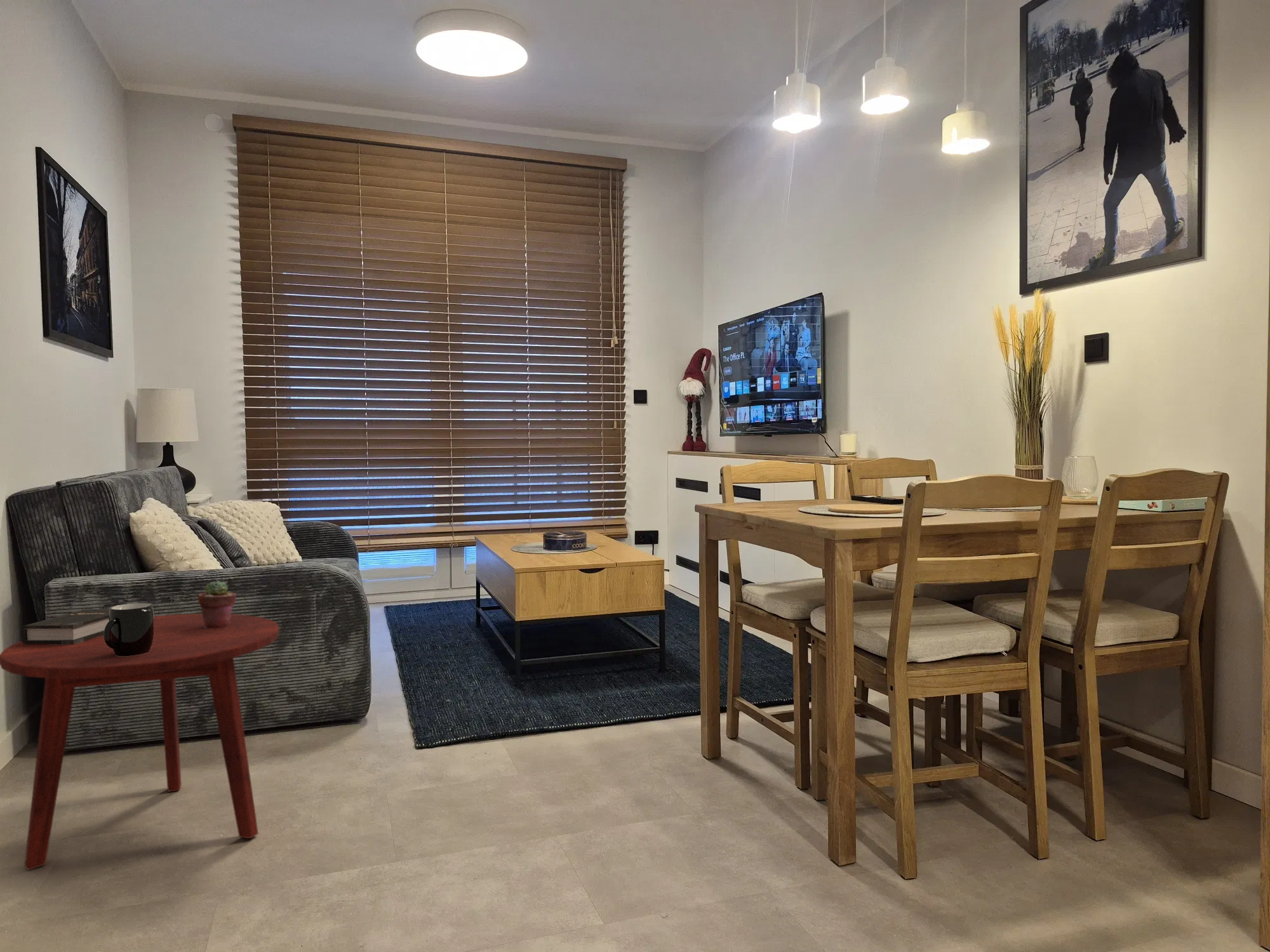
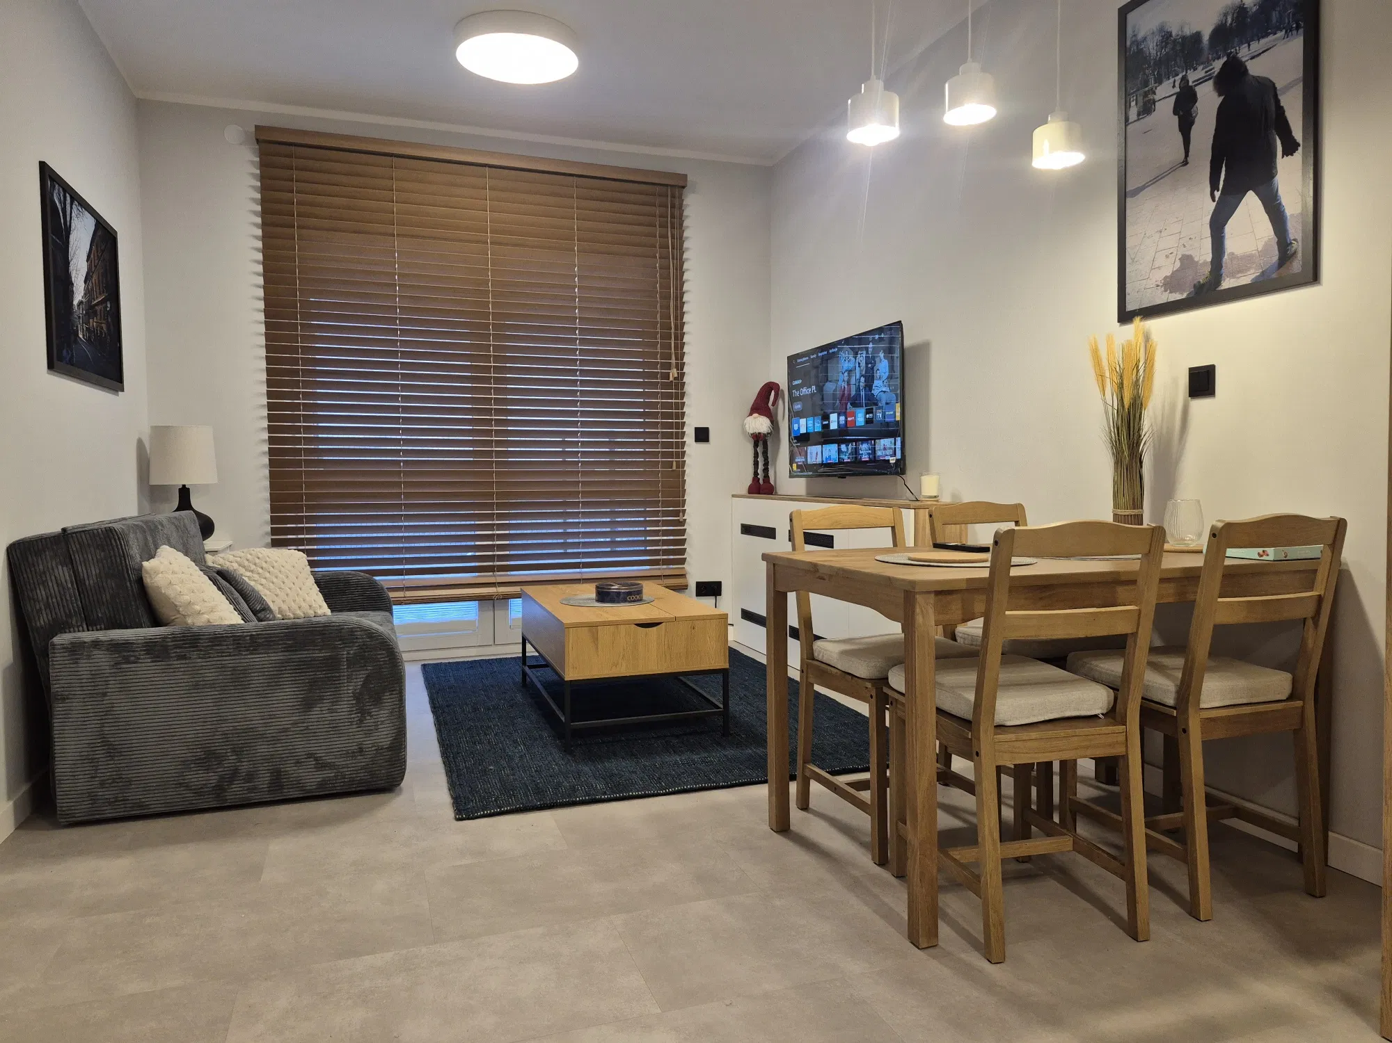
- mug [104,602,154,656]
- side table [0,613,280,871]
- potted succulent [197,579,237,628]
- hardback book [20,609,110,645]
